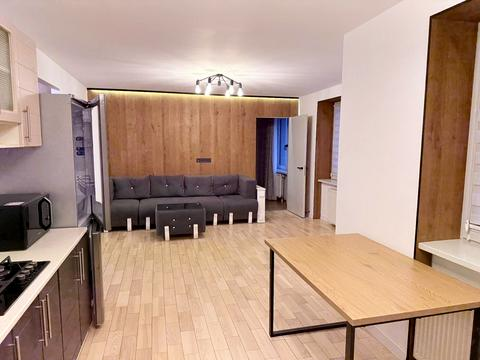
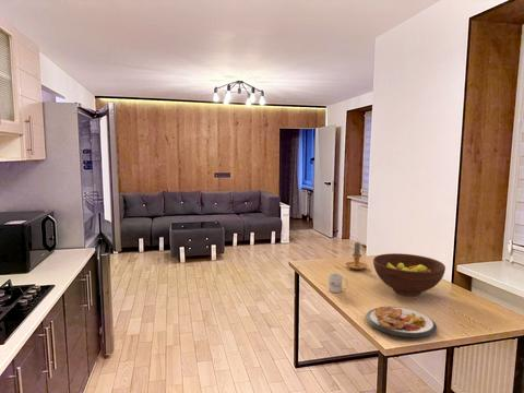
+ mug [327,272,348,294]
+ fruit bowl [372,252,446,297]
+ candle [345,240,369,271]
+ plate [365,306,438,340]
